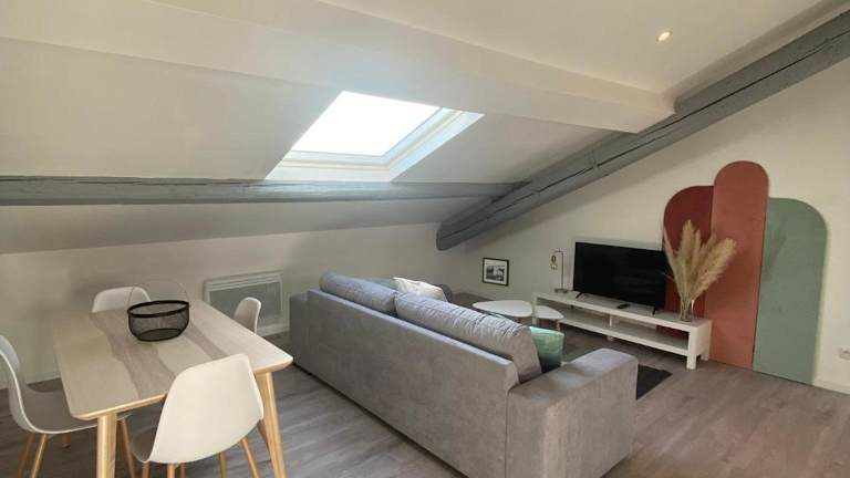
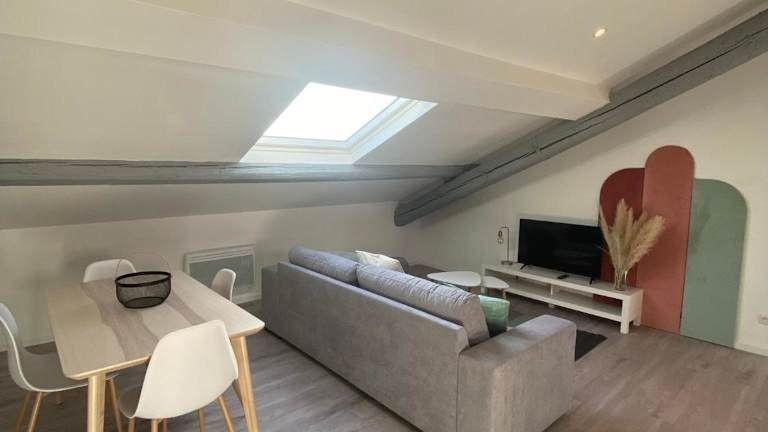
- picture frame [481,256,510,288]
